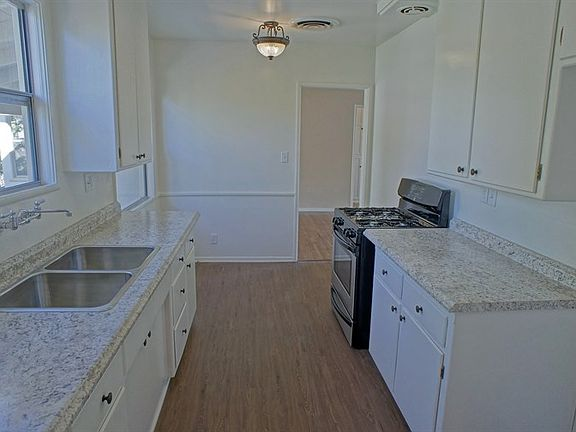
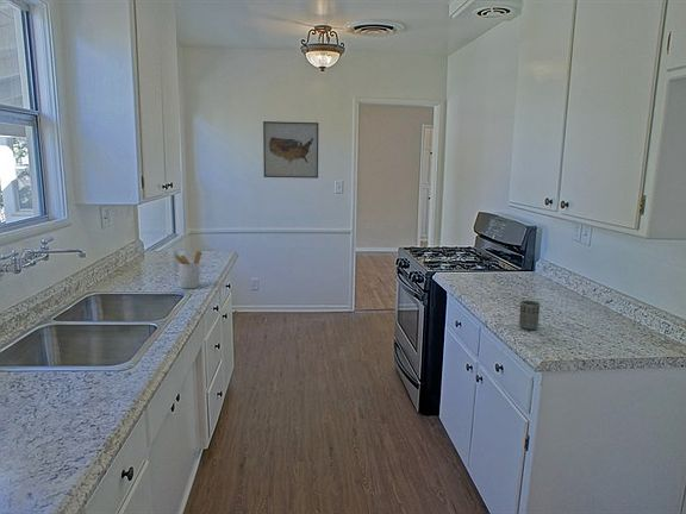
+ wall art [262,120,319,180]
+ utensil holder [173,250,202,289]
+ cup [518,300,541,331]
